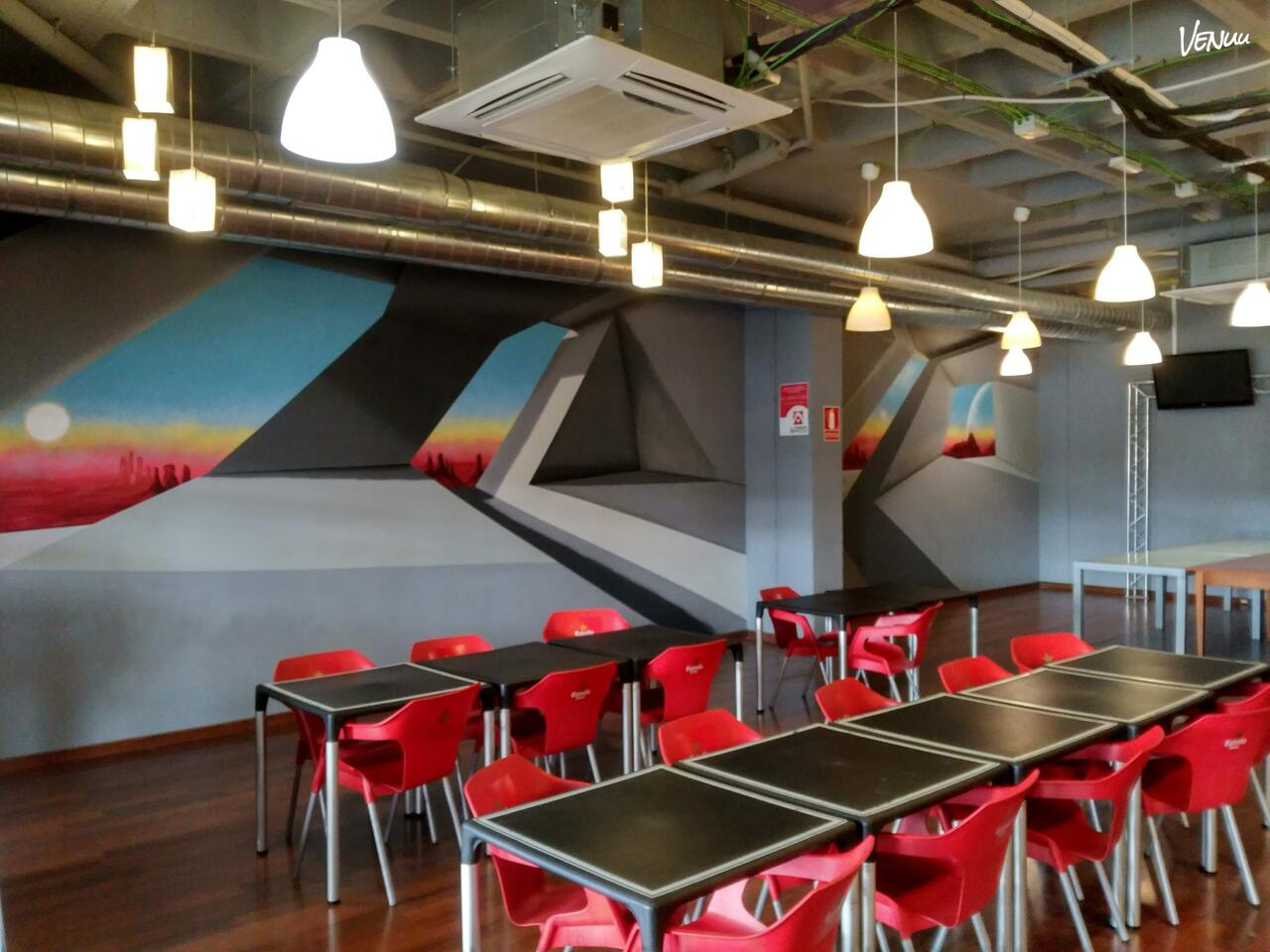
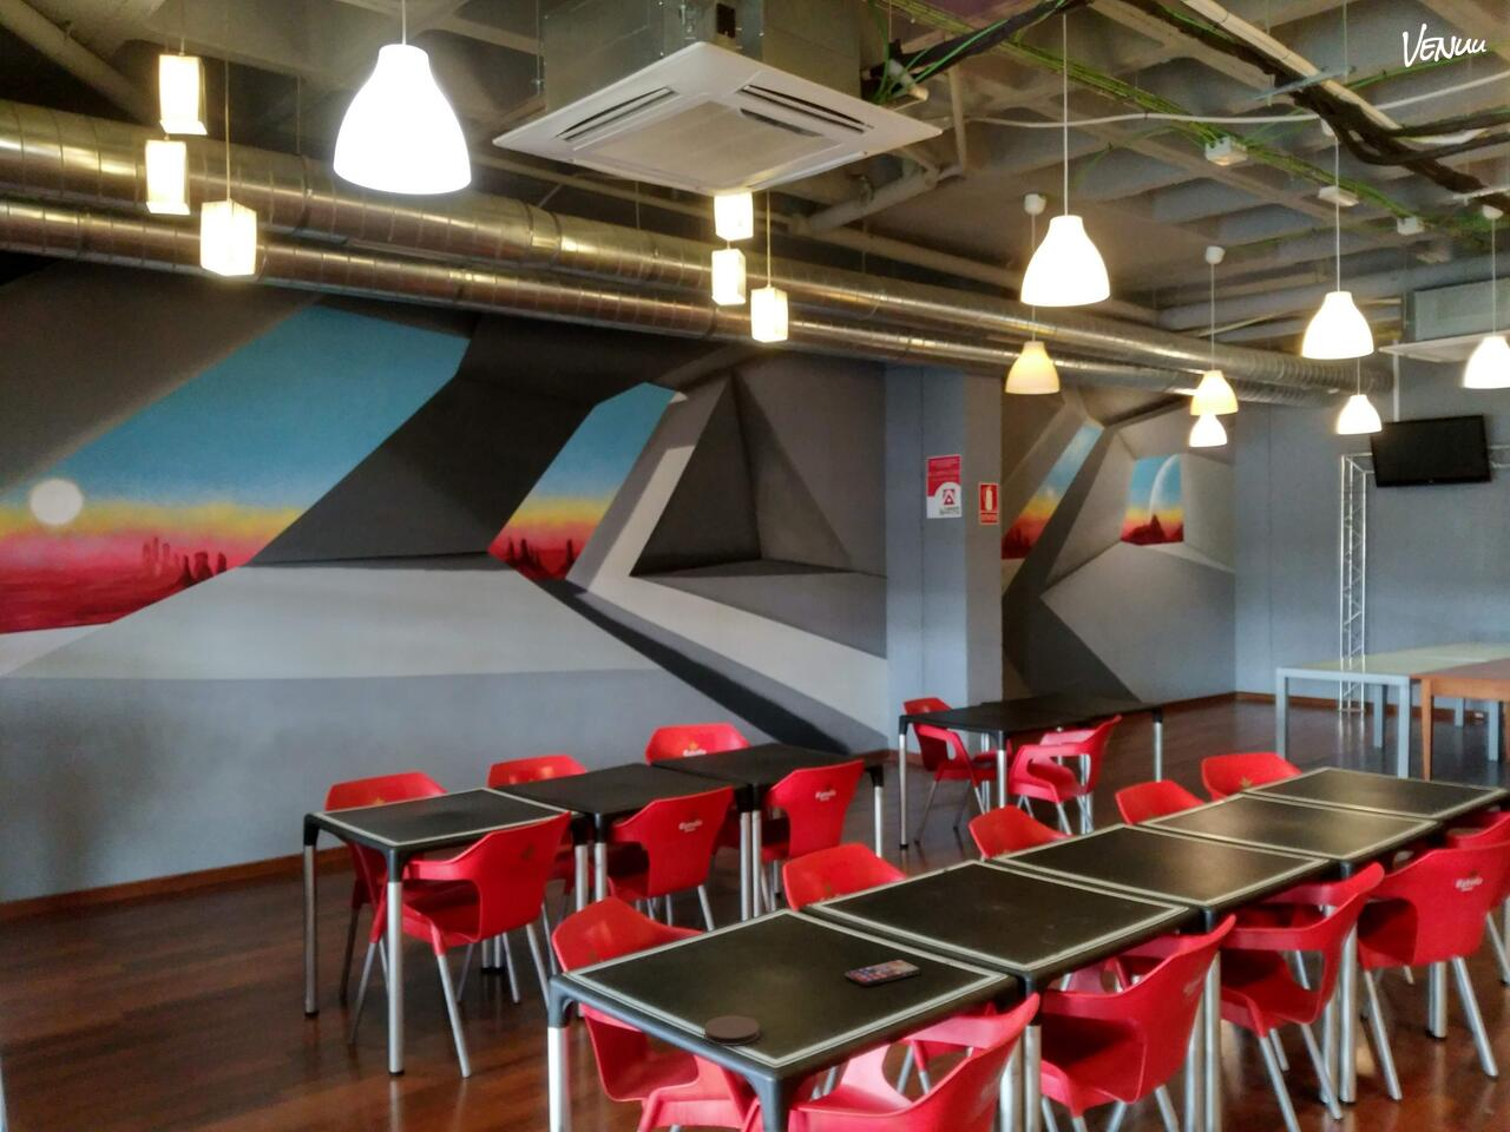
+ coaster [703,1014,761,1048]
+ smartphone [843,958,921,987]
